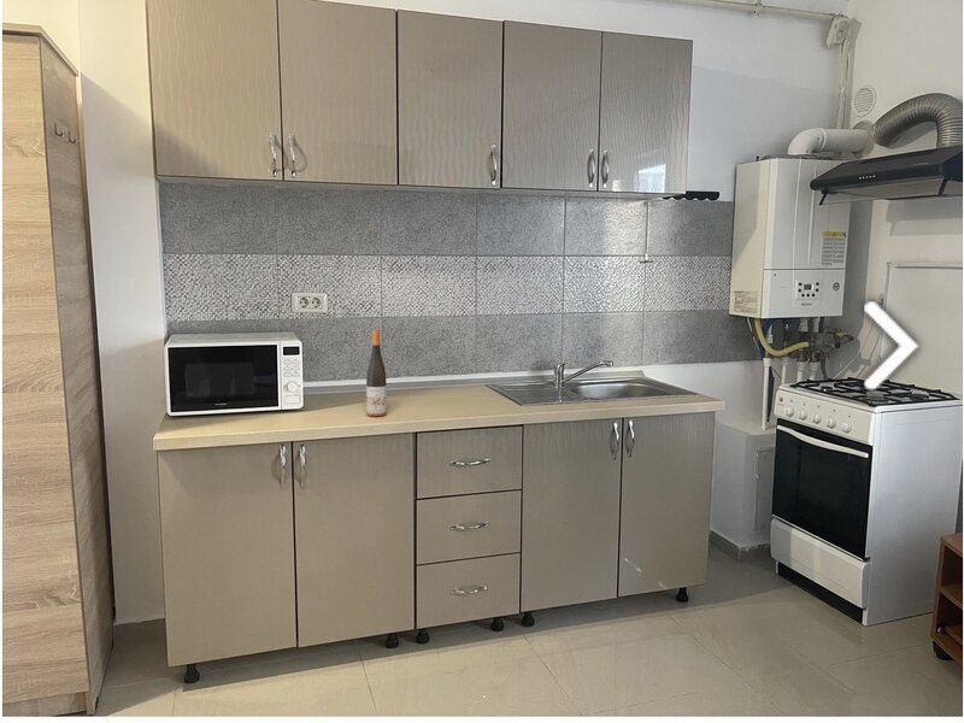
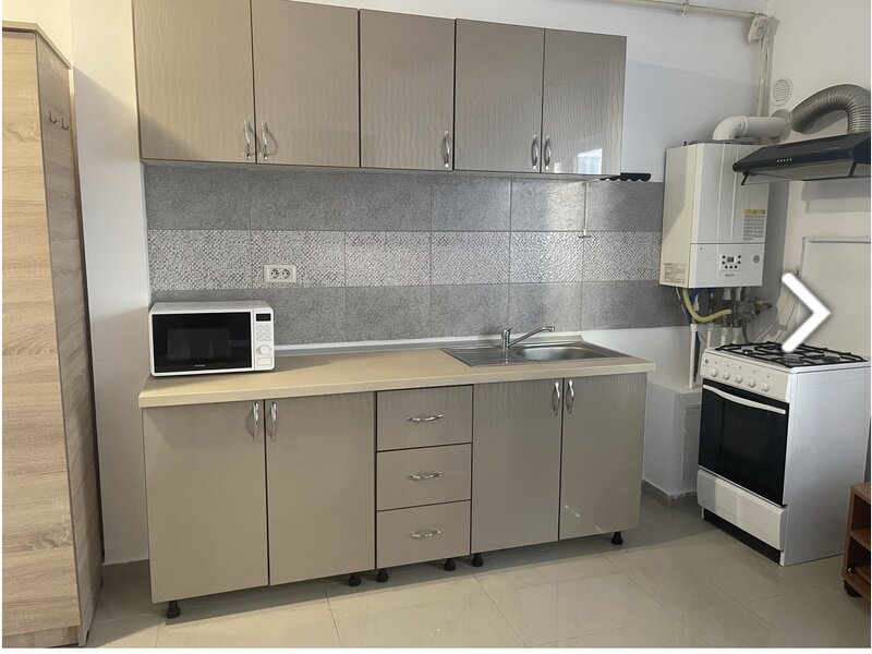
- wine bottle [365,329,388,418]
